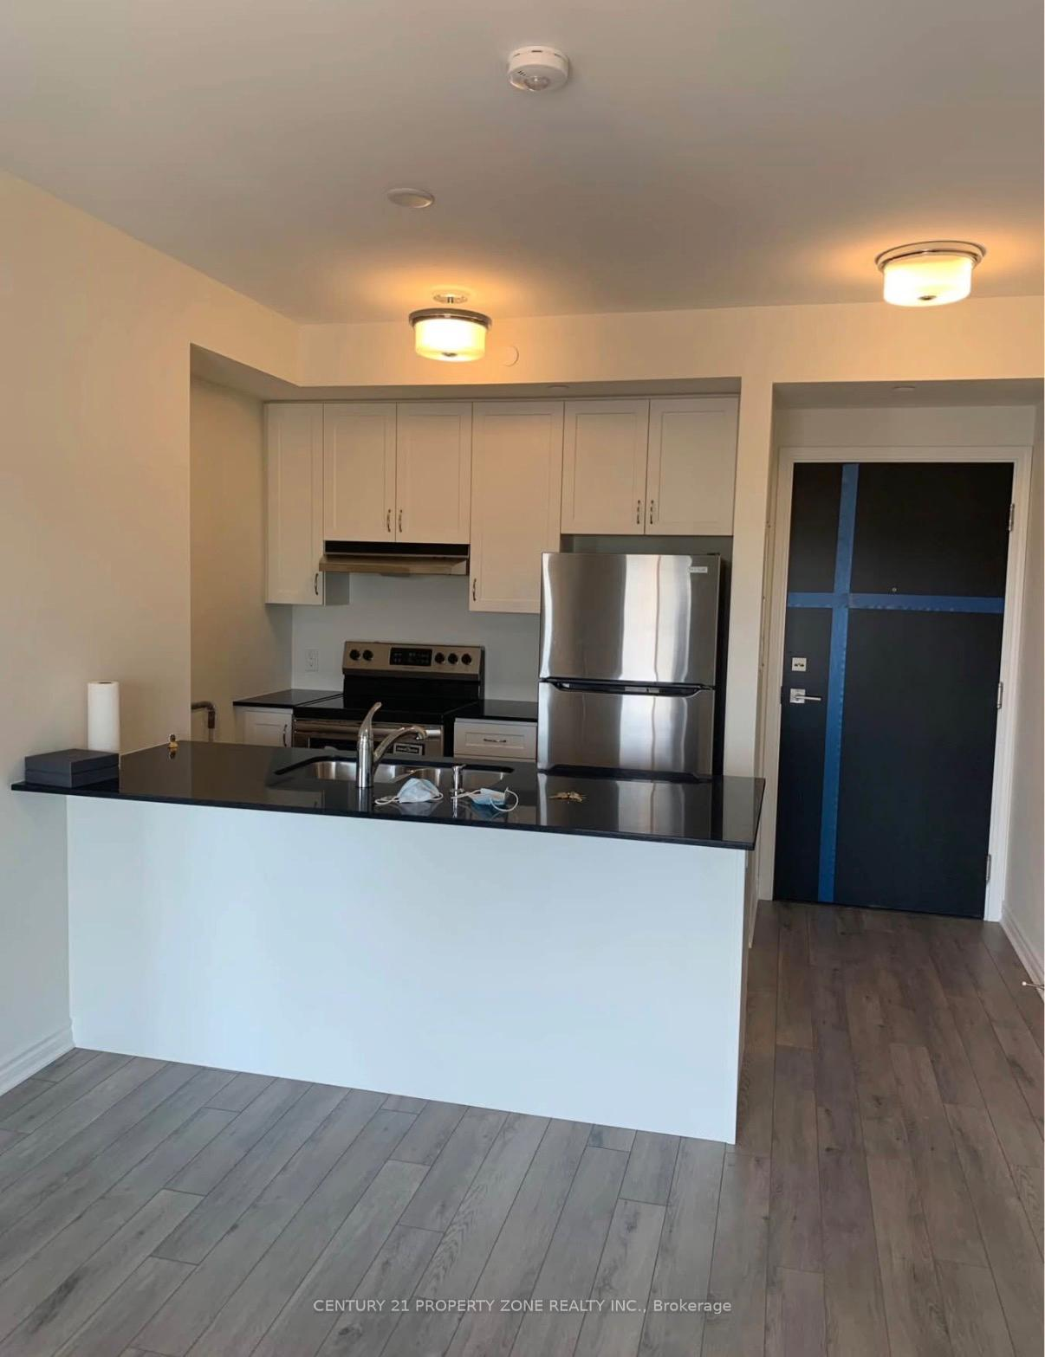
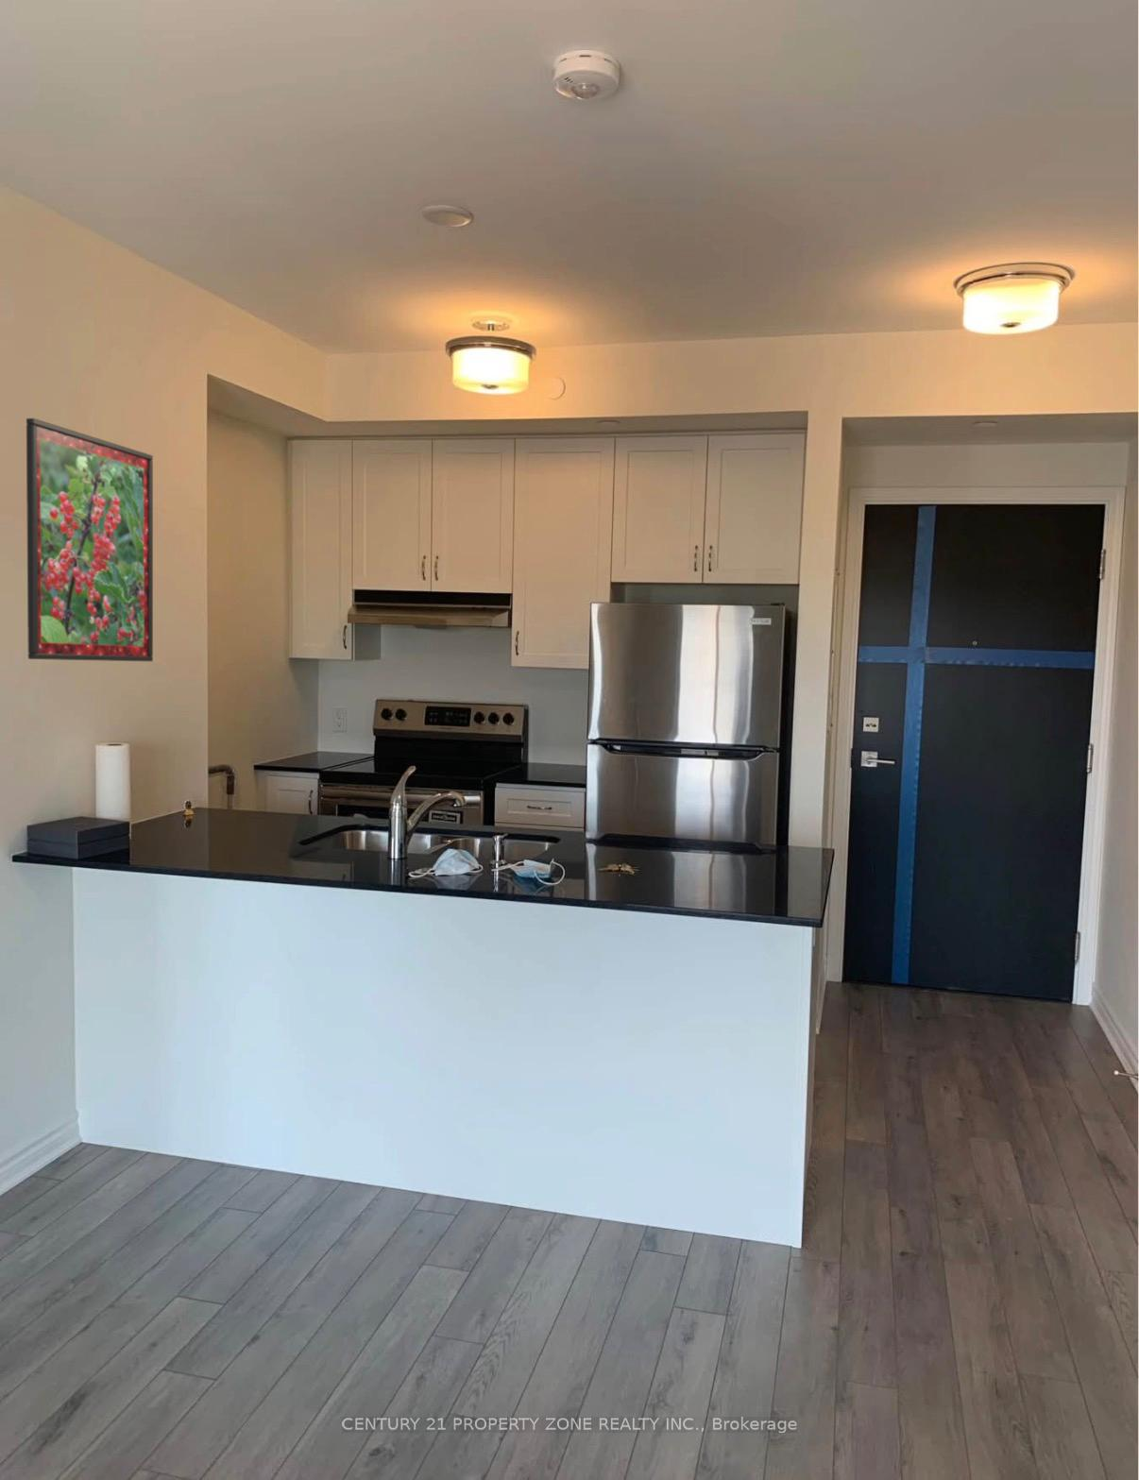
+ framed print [25,418,154,662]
